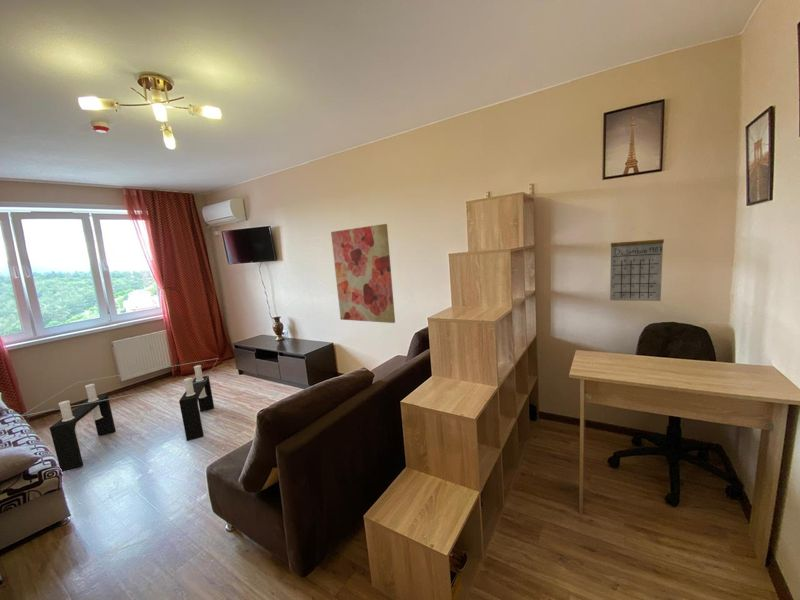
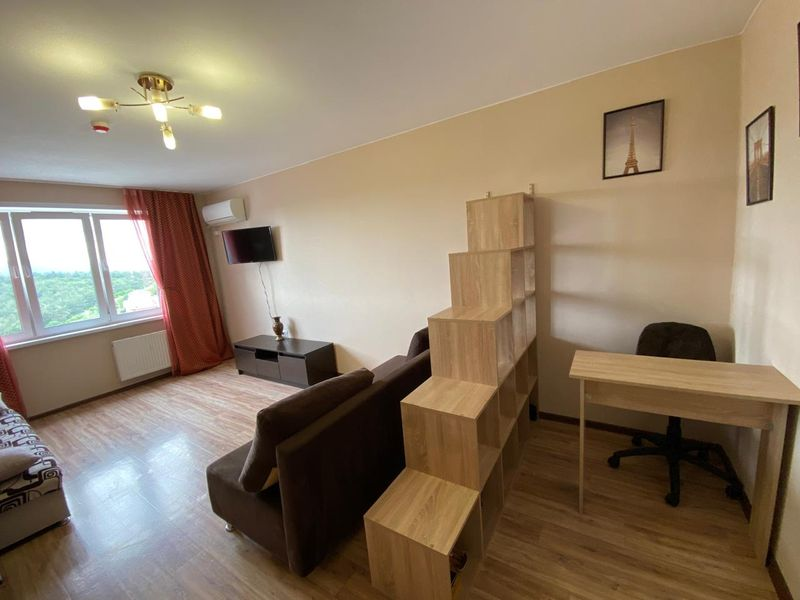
- calendar [609,226,665,302]
- wall art [330,223,396,324]
- coffee table [20,357,219,473]
